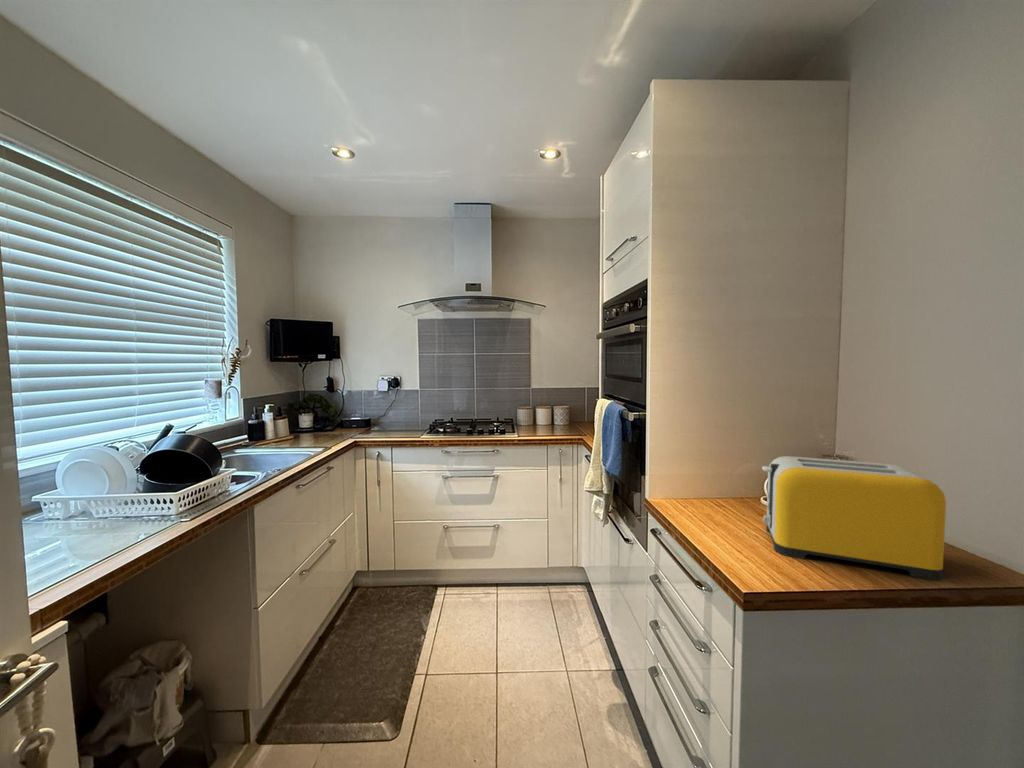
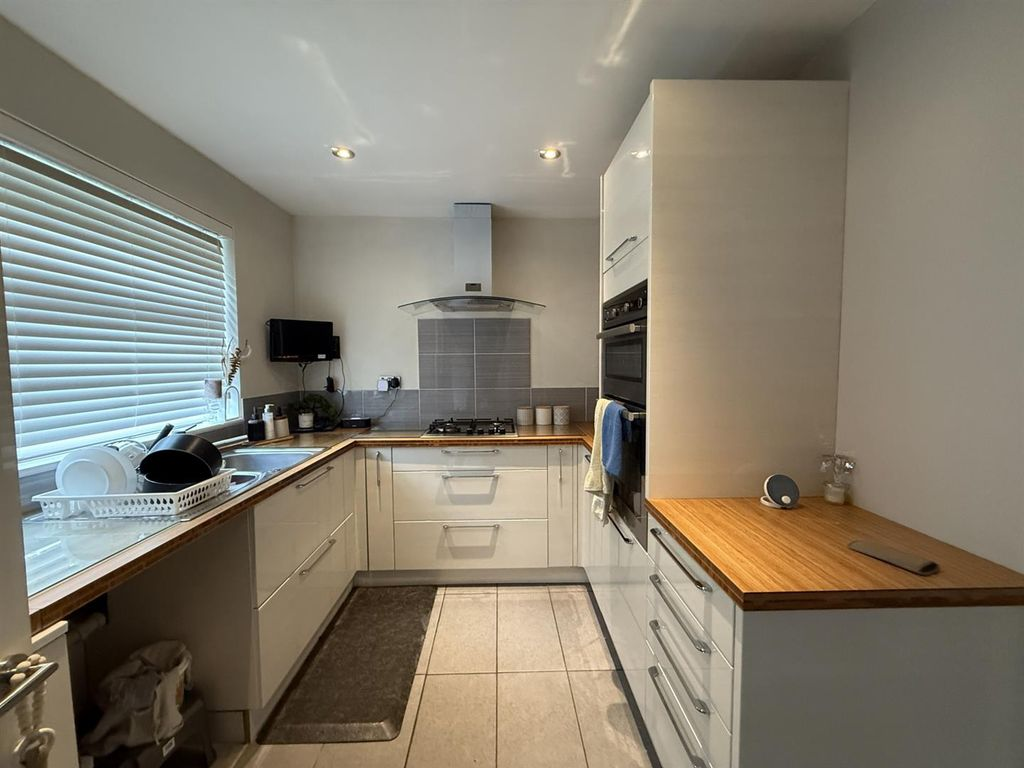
- toaster [761,455,947,581]
